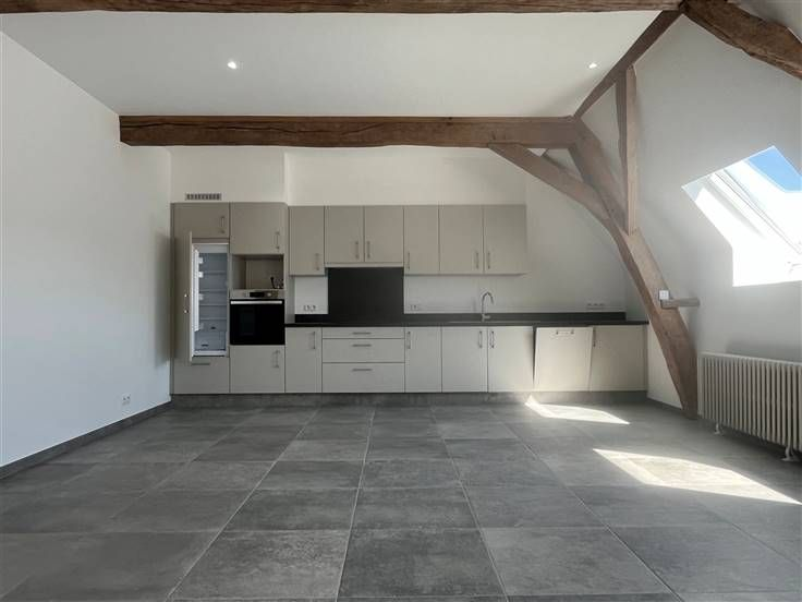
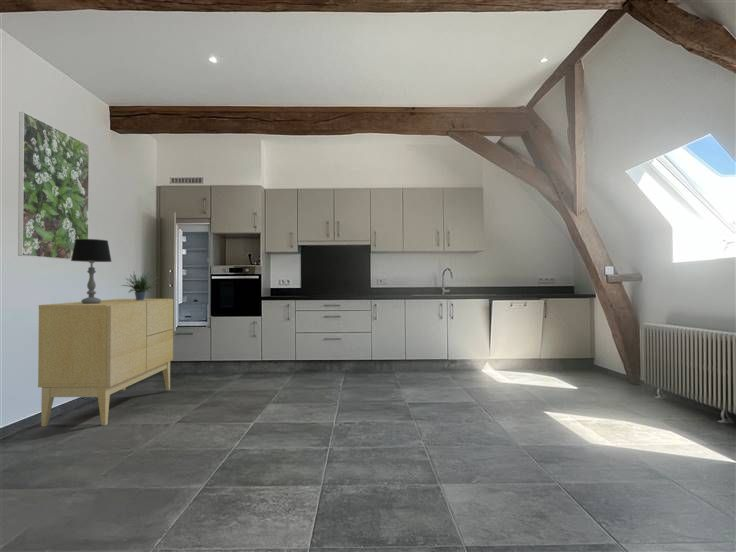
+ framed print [17,111,90,261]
+ potted plant [120,269,160,300]
+ sideboard [37,298,174,427]
+ table lamp [70,238,113,304]
